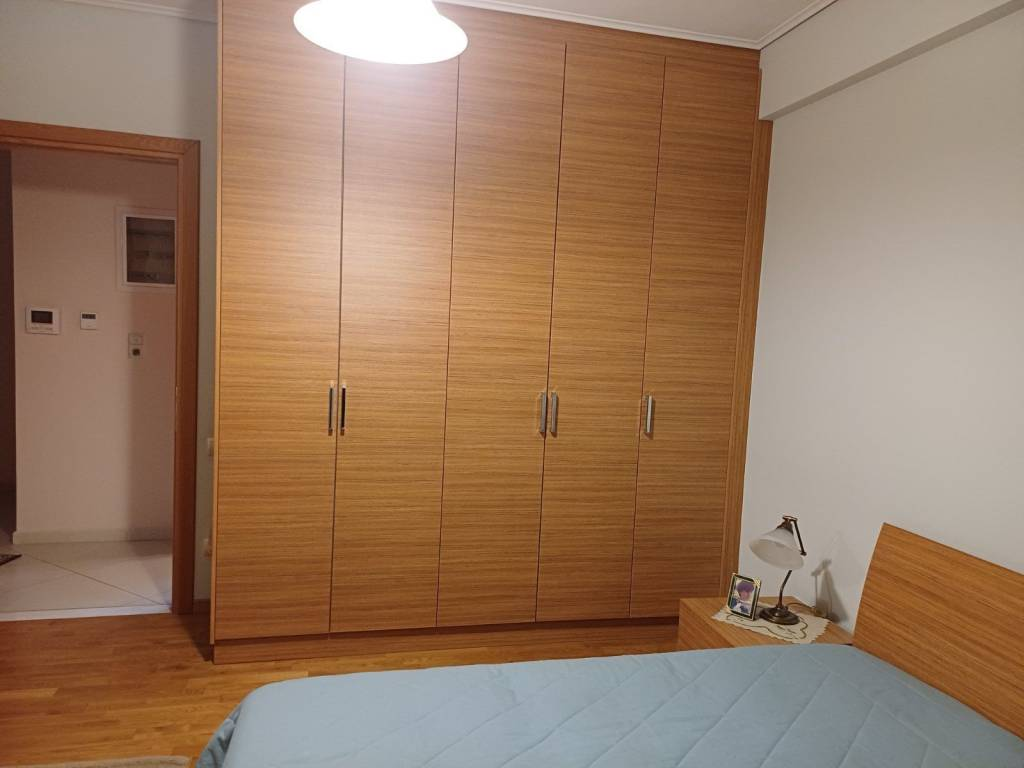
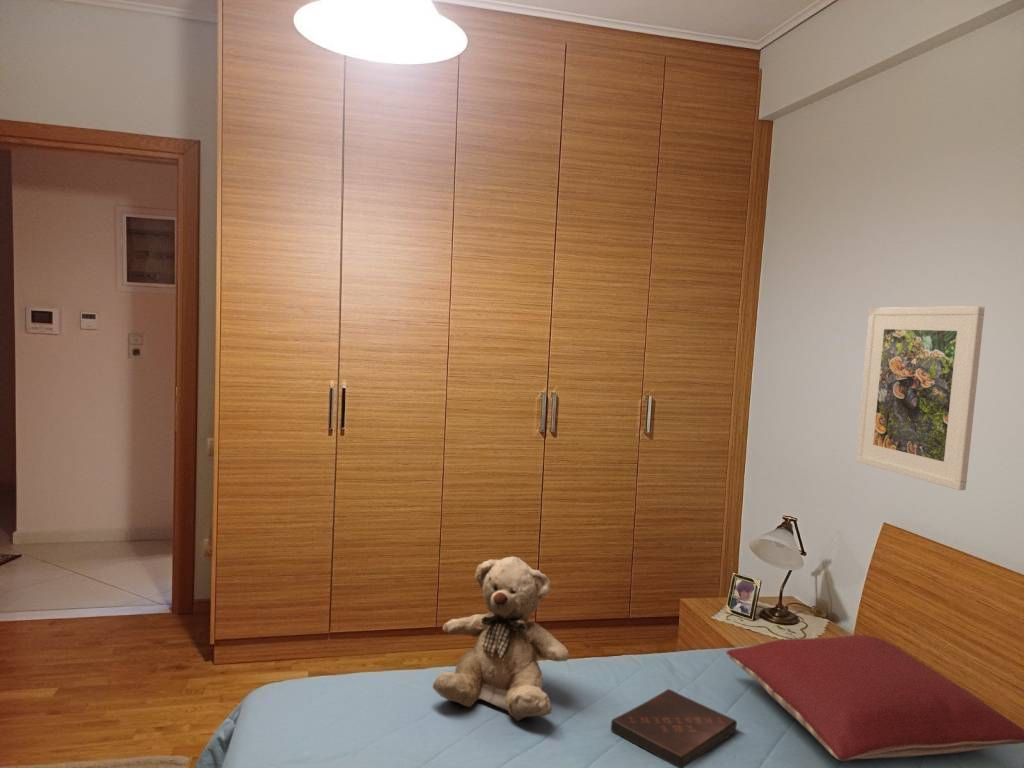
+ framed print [855,305,986,491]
+ pillow [725,634,1024,762]
+ teddy bear [432,556,570,722]
+ book [610,688,738,768]
